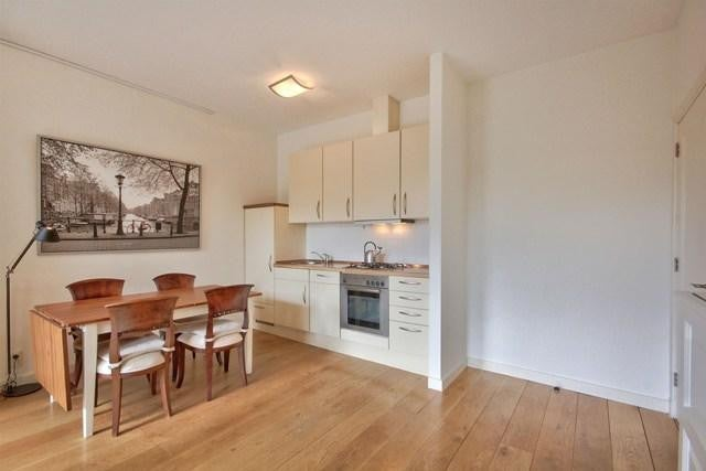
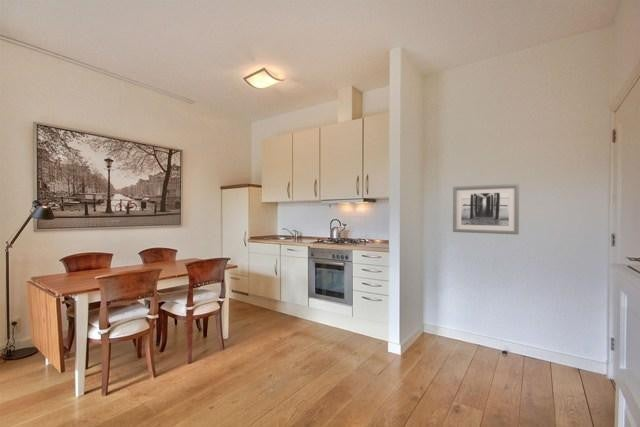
+ wall art [452,183,520,236]
